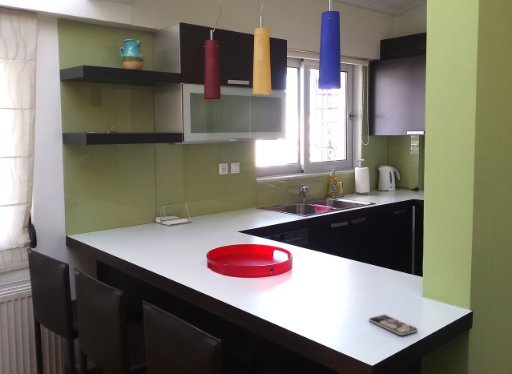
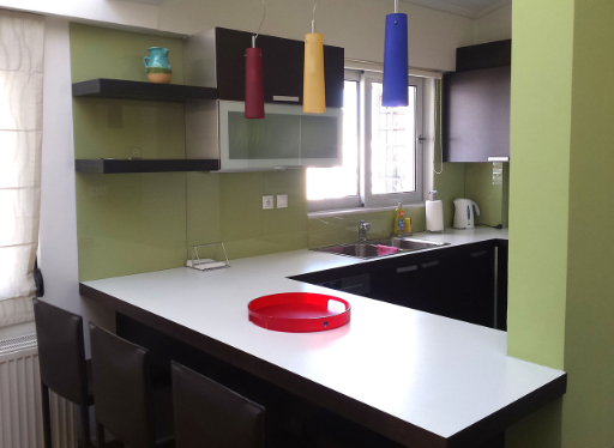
- smartphone [368,313,419,336]
